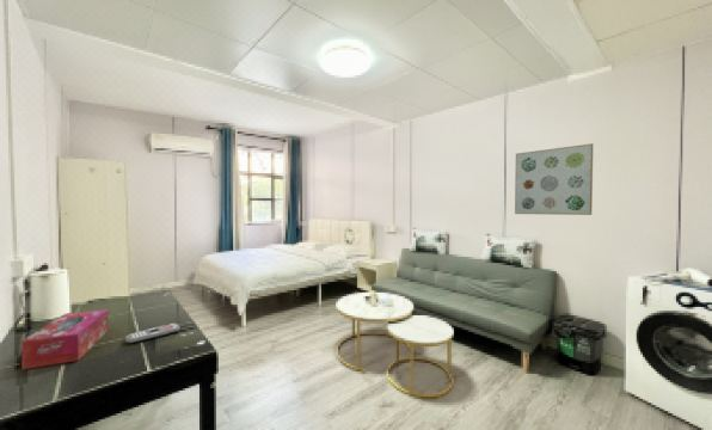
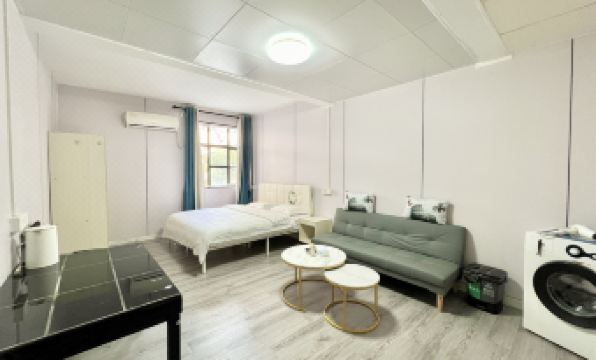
- wall art [514,142,595,216]
- tissue box [20,308,109,370]
- remote control [124,321,182,344]
